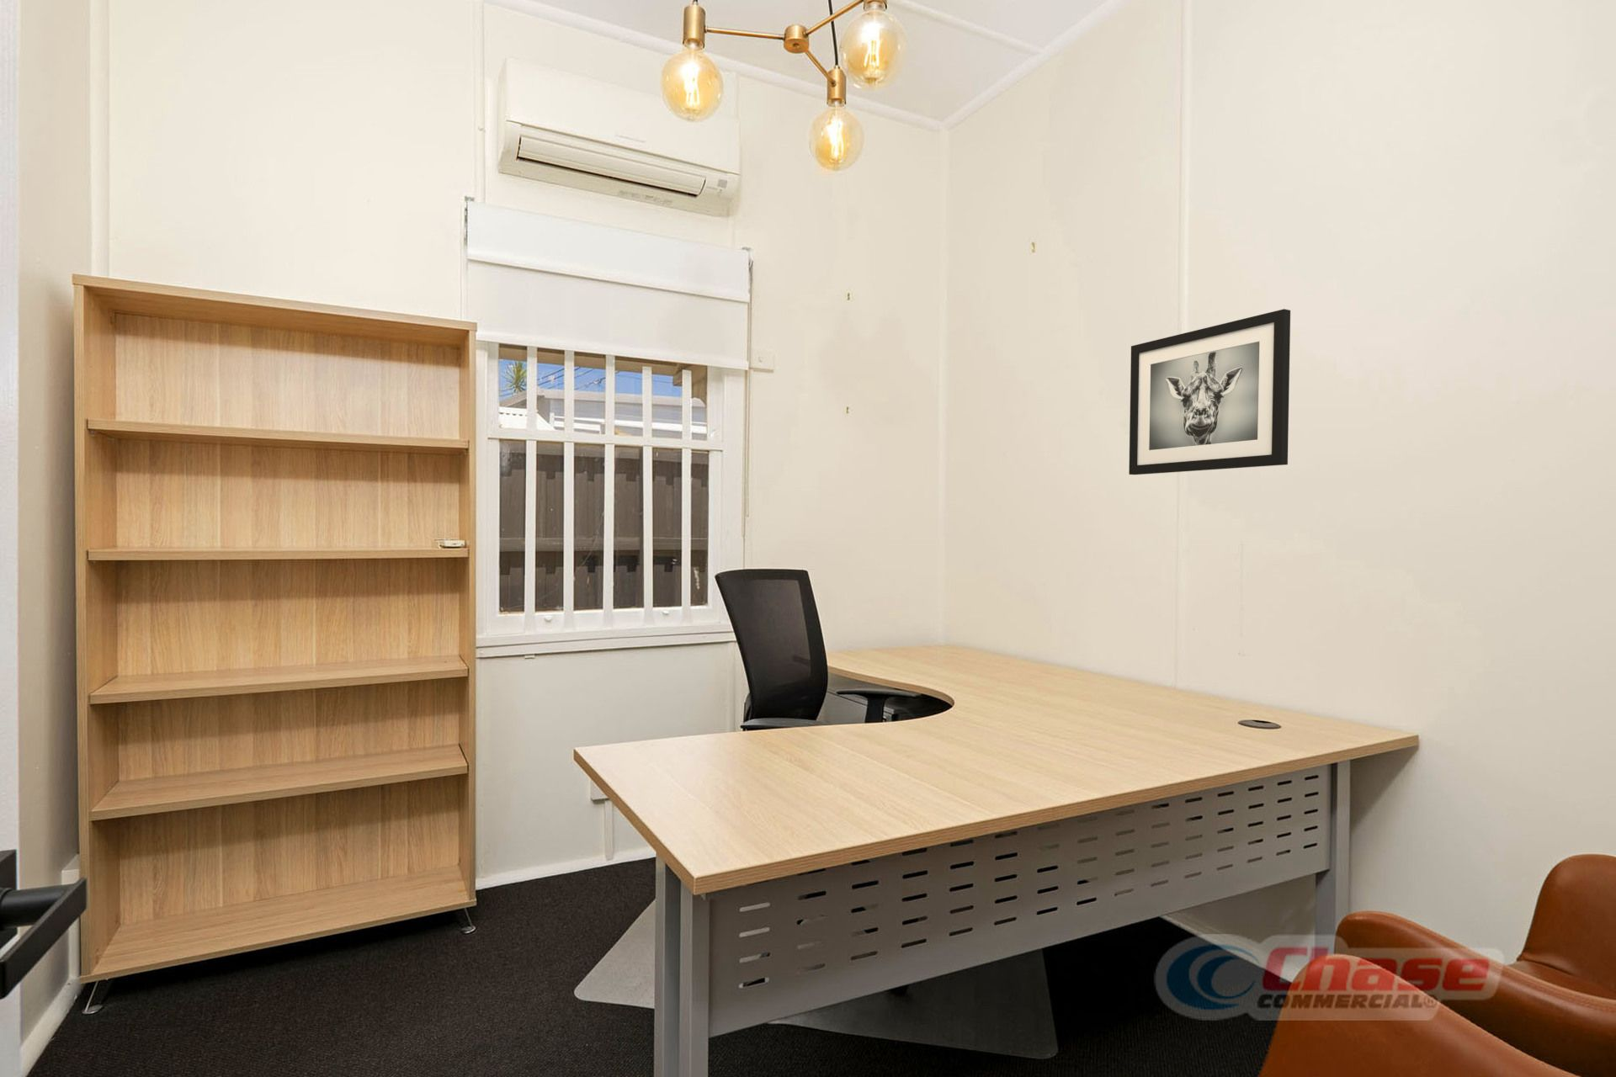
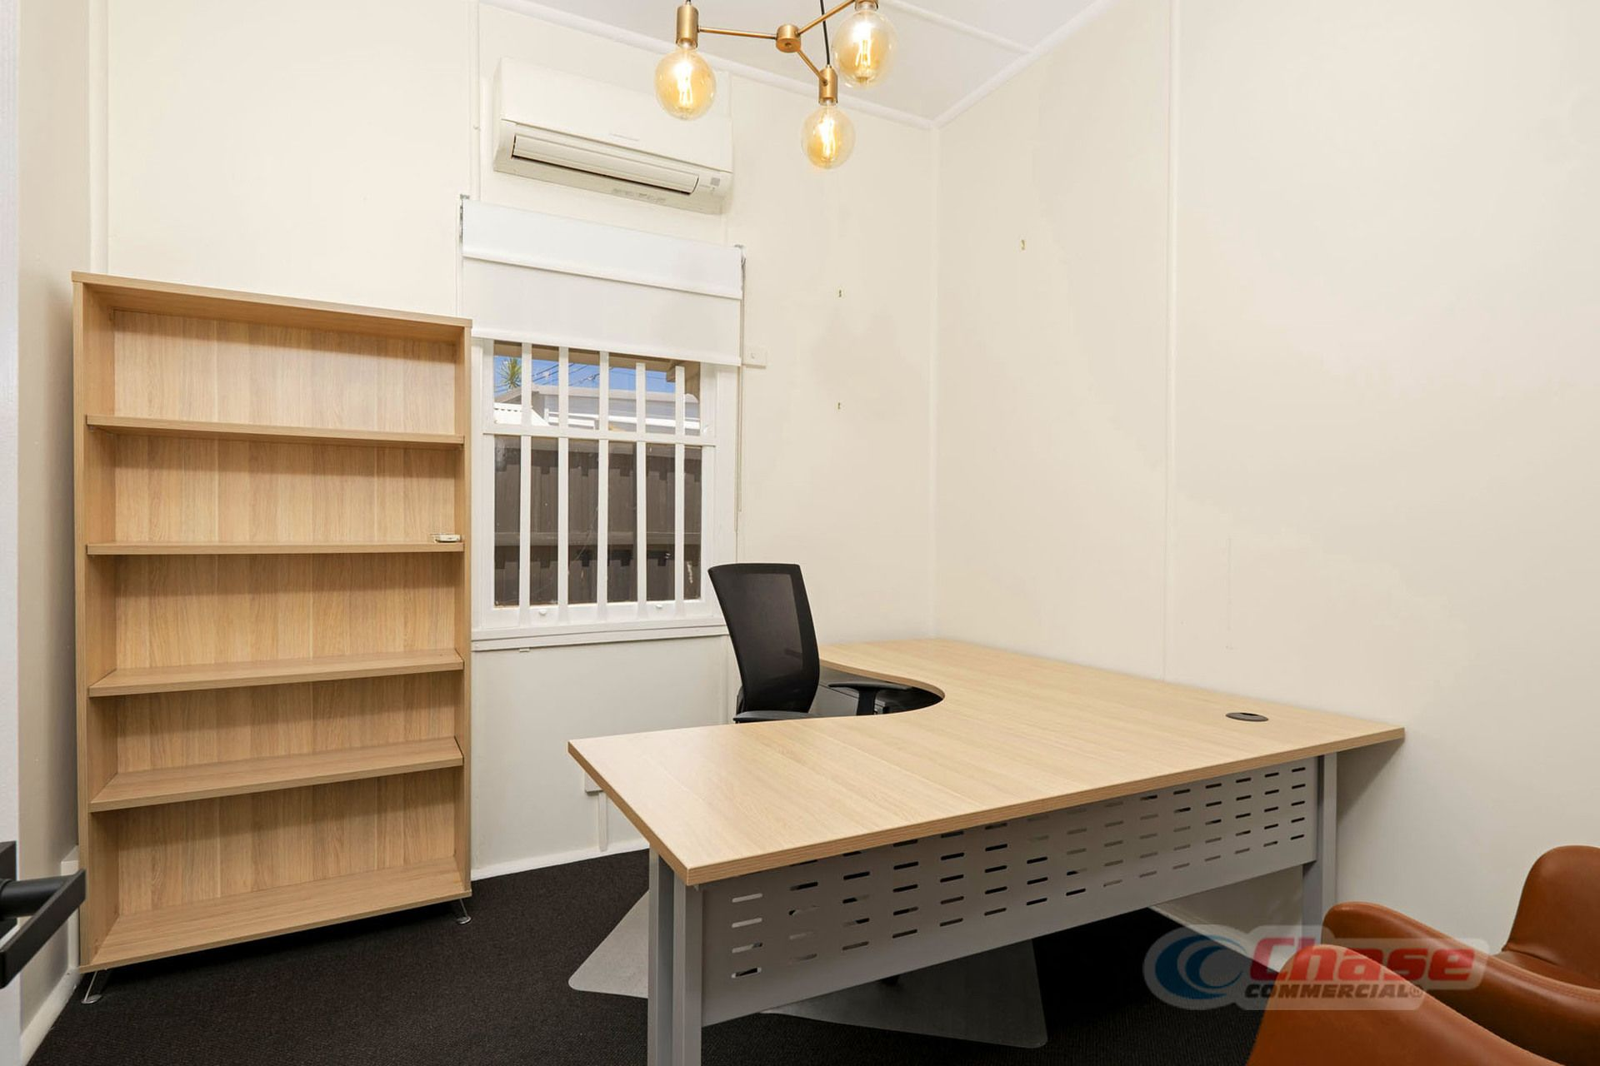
- wall art [1128,308,1291,475]
